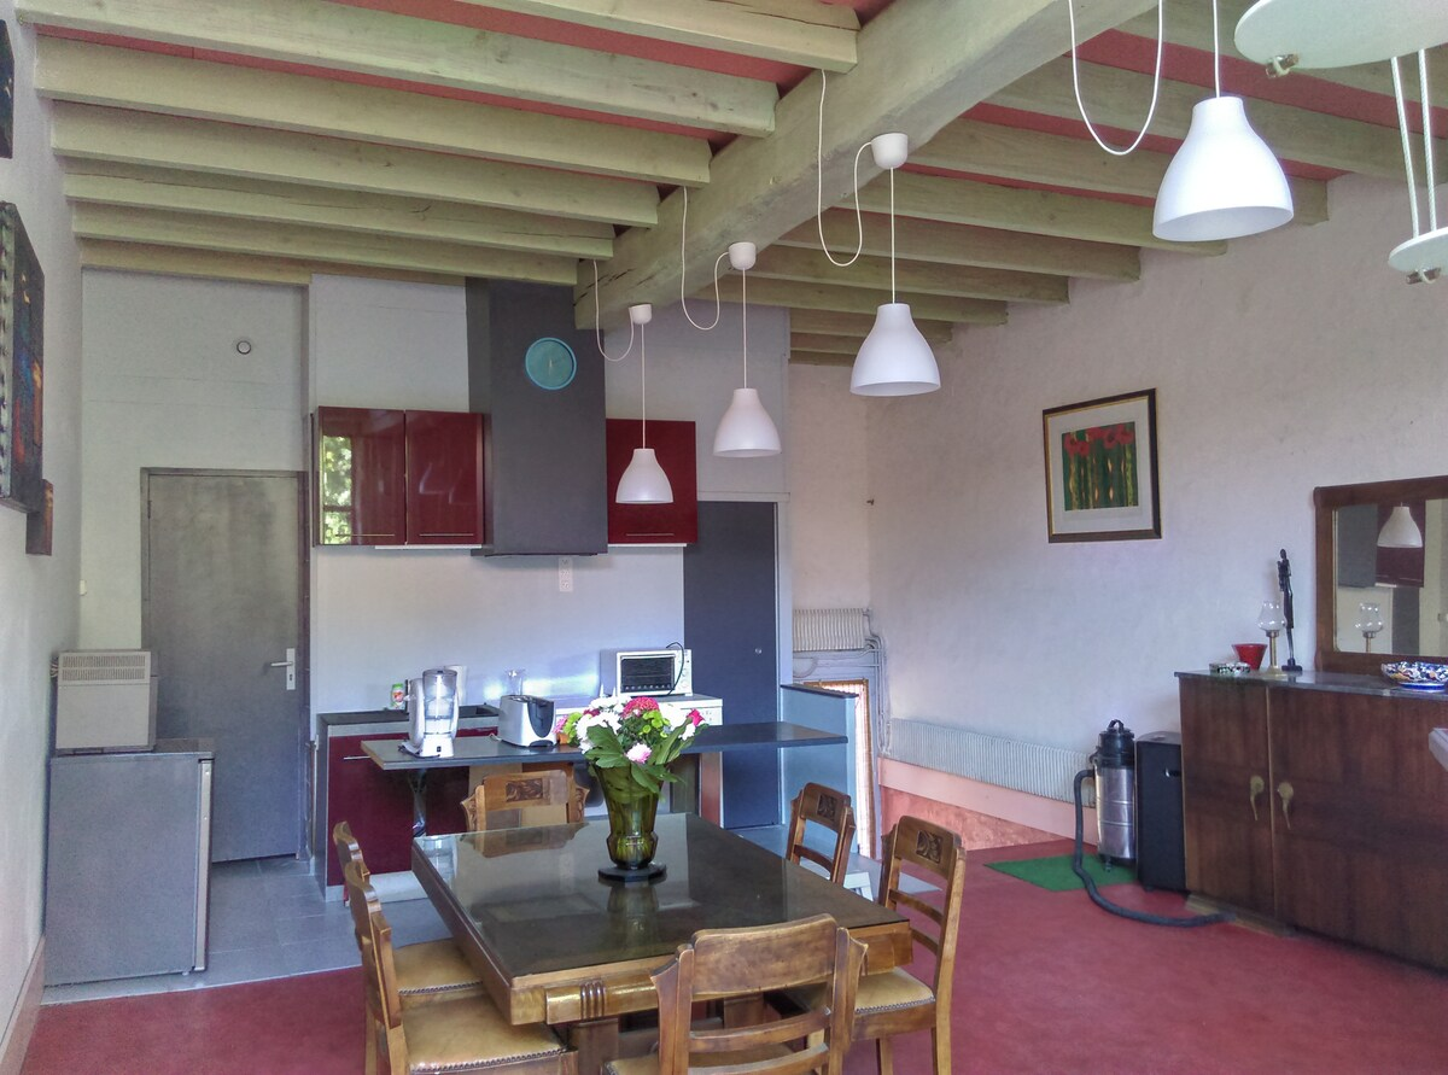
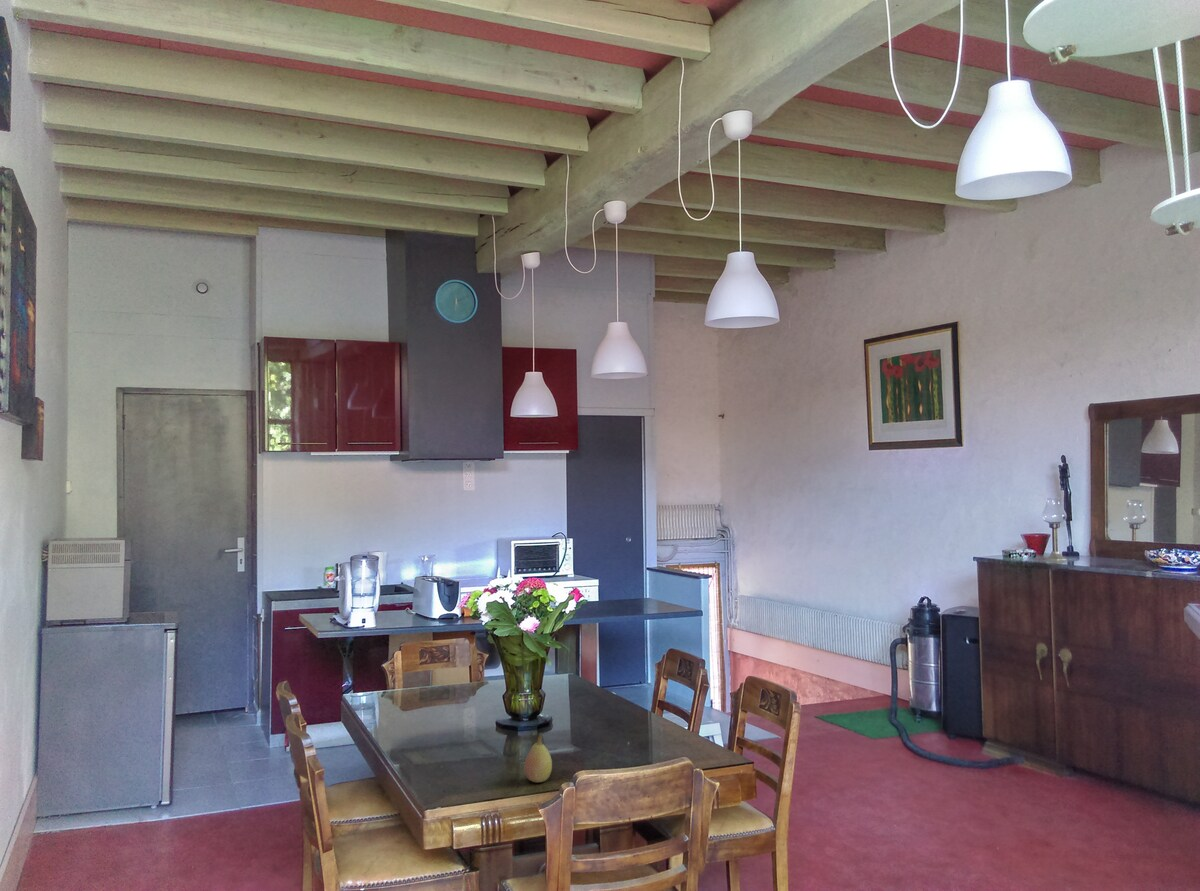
+ fruit [523,731,553,784]
